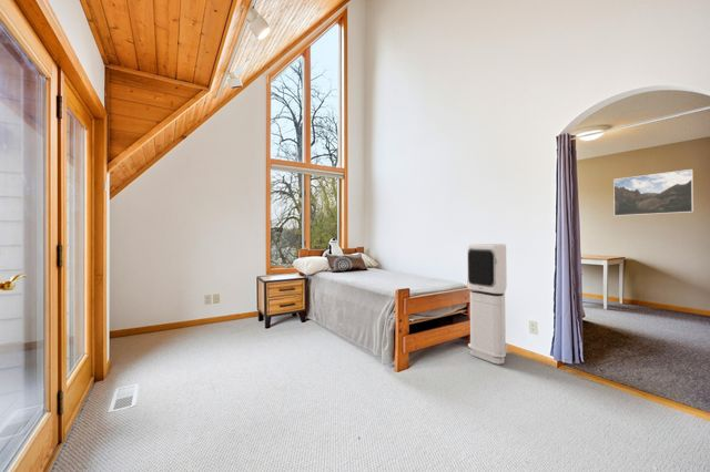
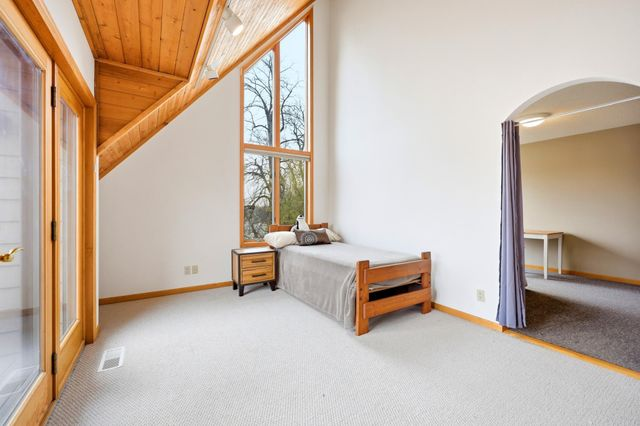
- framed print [612,168,694,217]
- air purifier [466,243,508,366]
